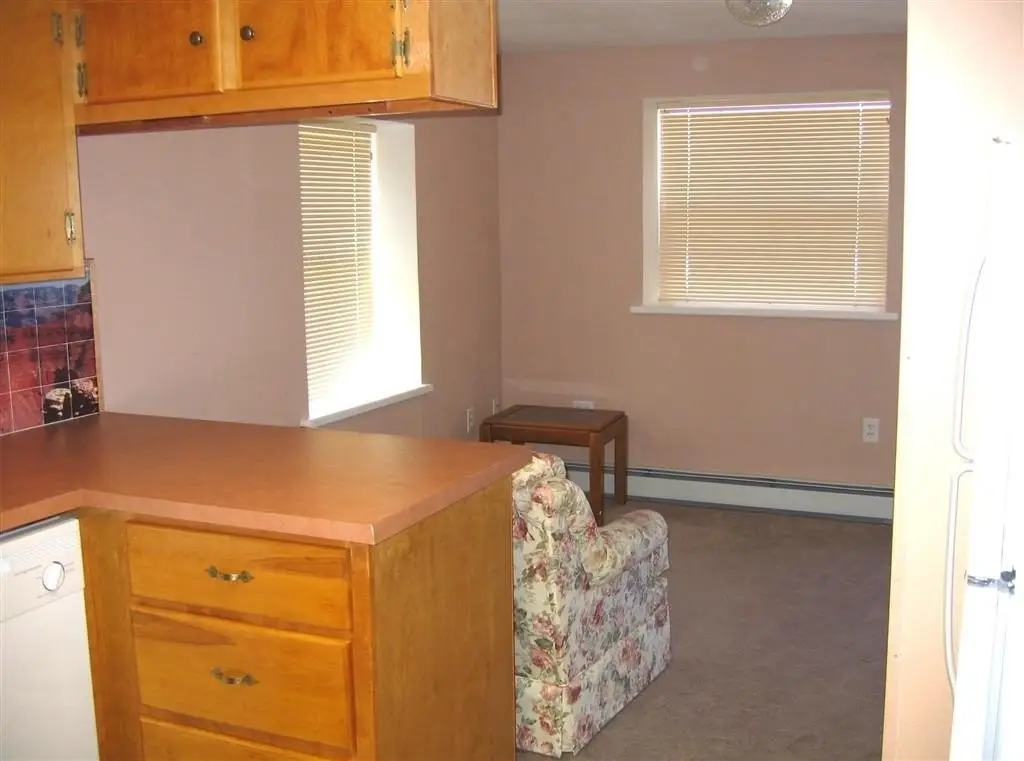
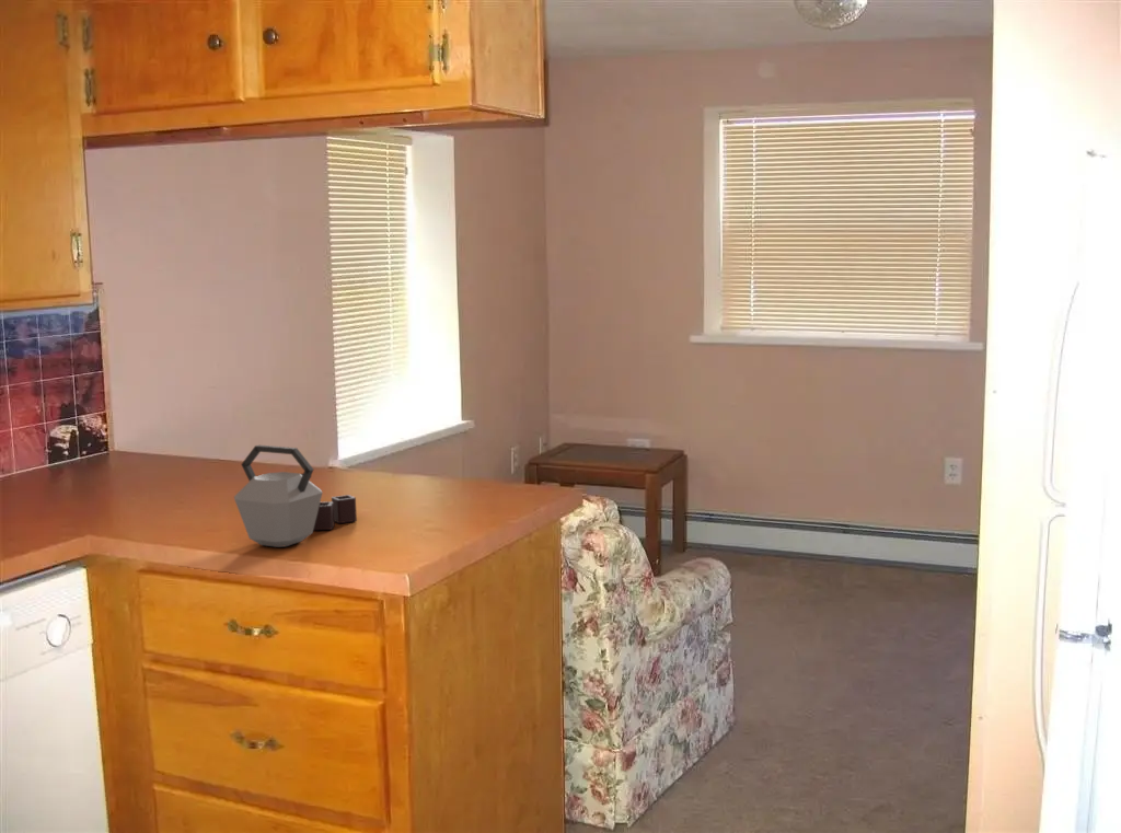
+ kettle [233,444,358,548]
